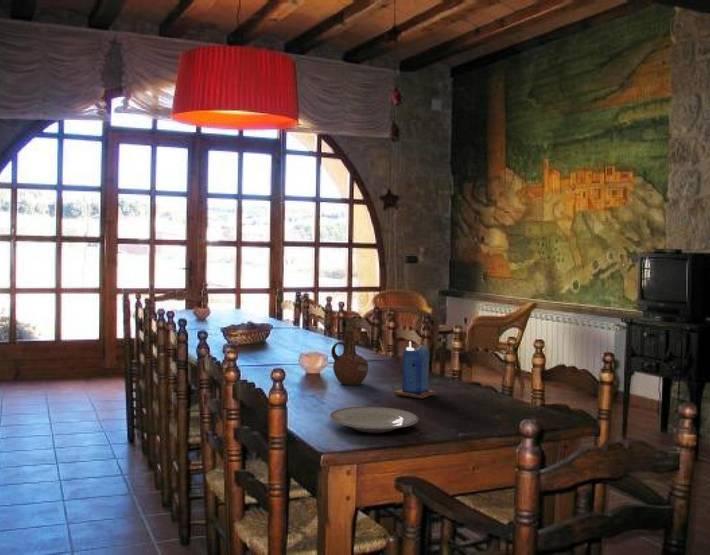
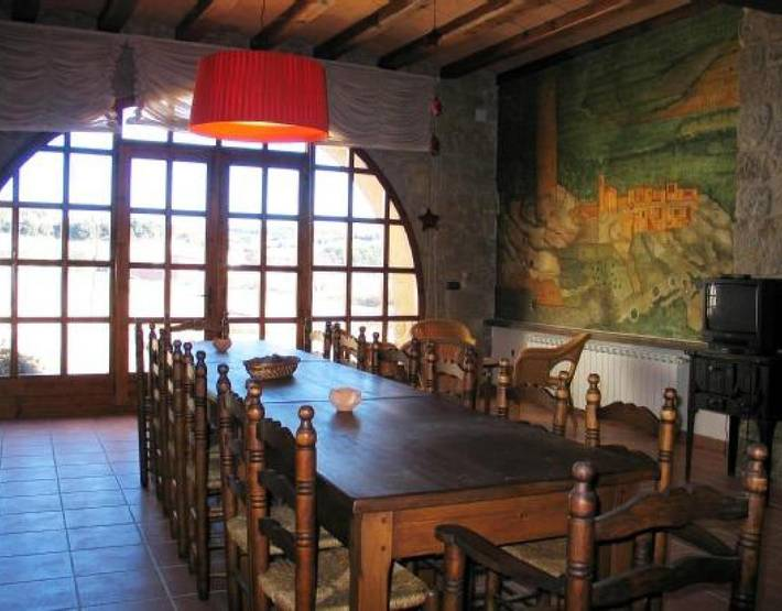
- plate [328,406,420,434]
- ceramic pitcher [330,319,369,386]
- candle [394,340,437,400]
